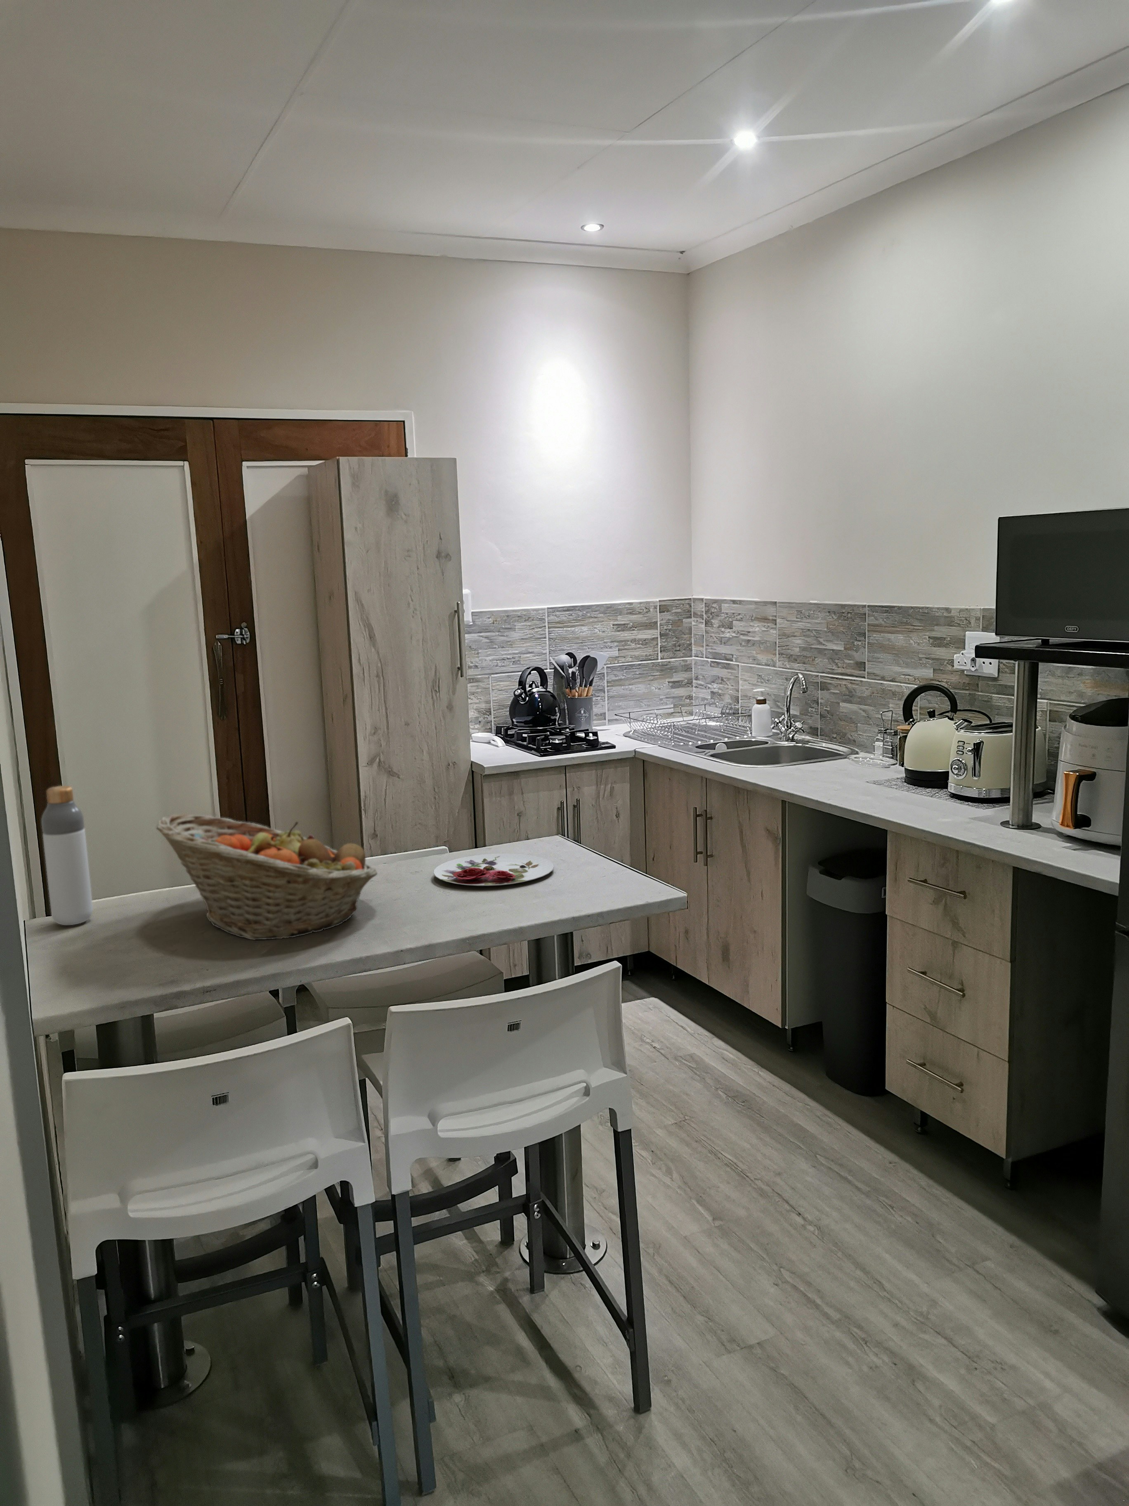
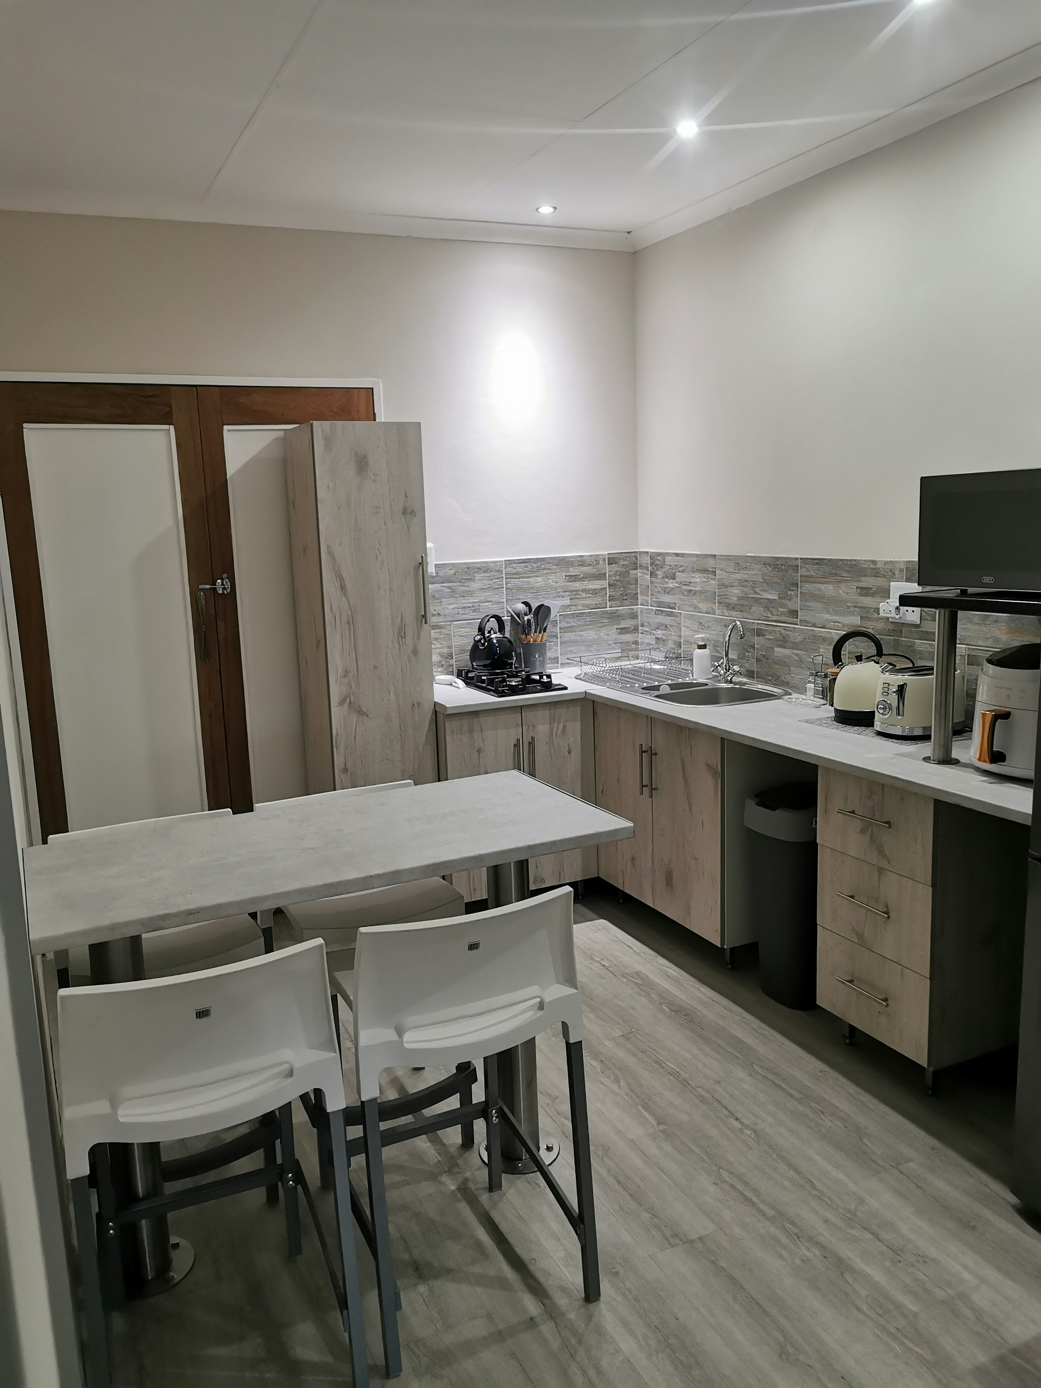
- plate [433,854,555,886]
- fruit basket [155,813,378,940]
- bottle [40,785,94,926]
